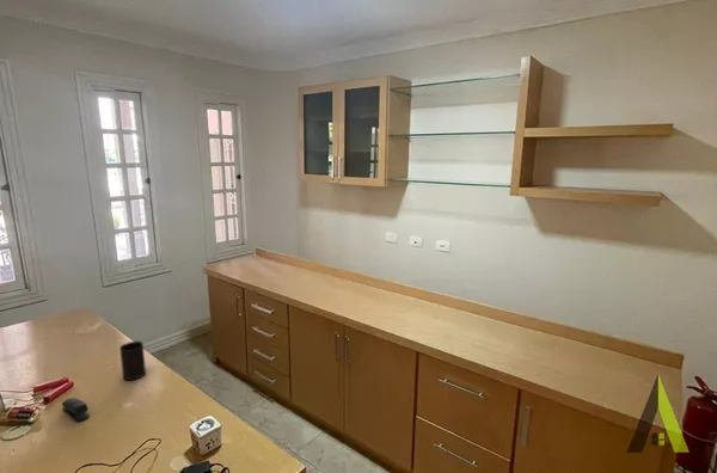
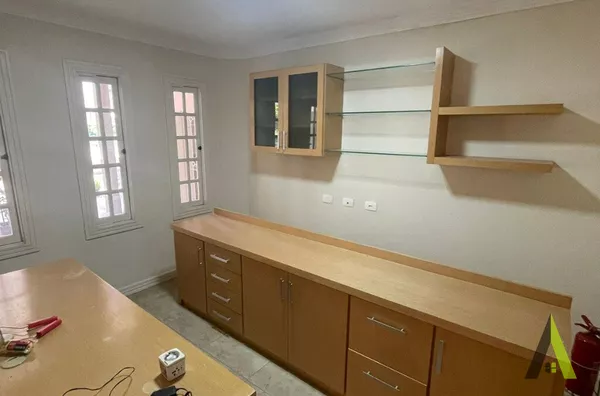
- cup [118,340,147,381]
- stapler [61,397,90,423]
